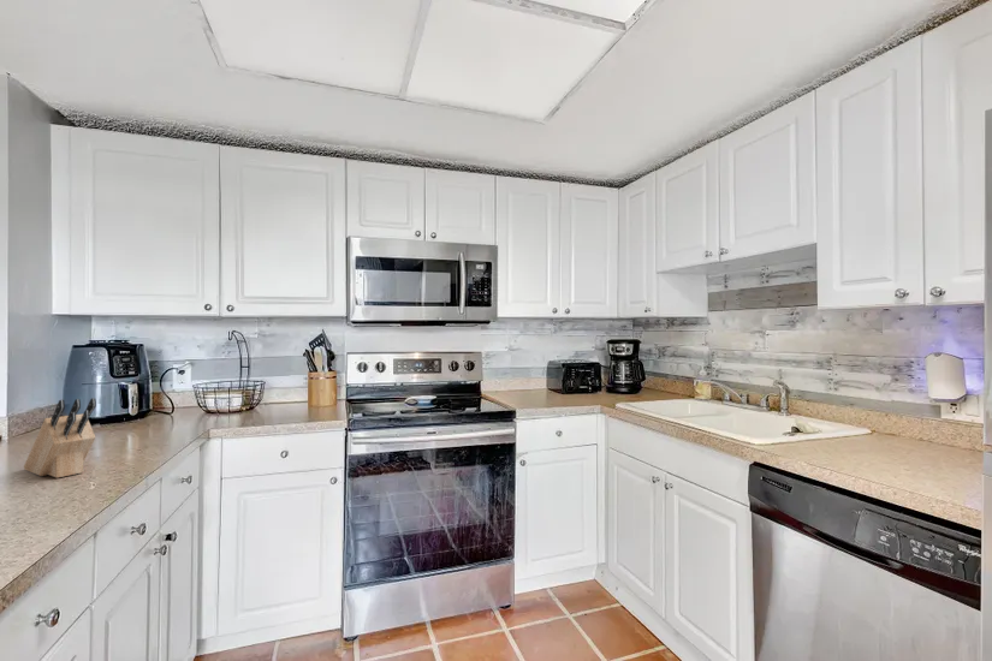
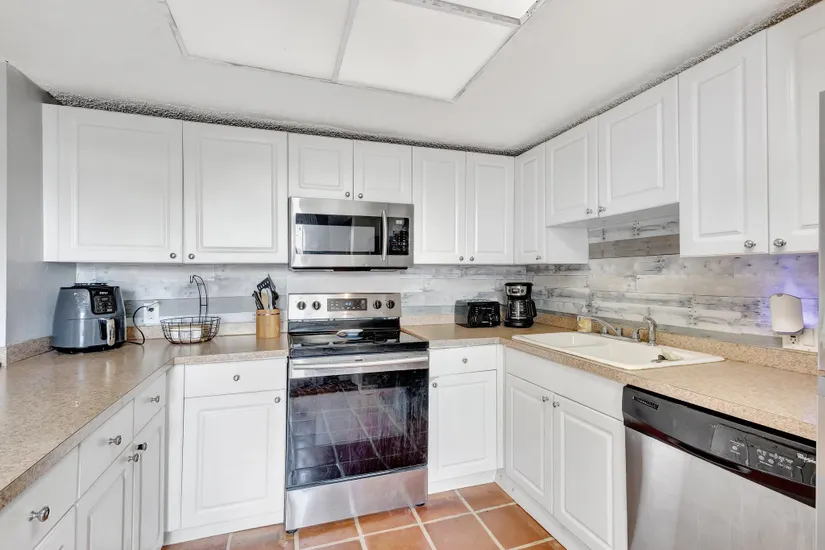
- knife block [23,397,97,480]
